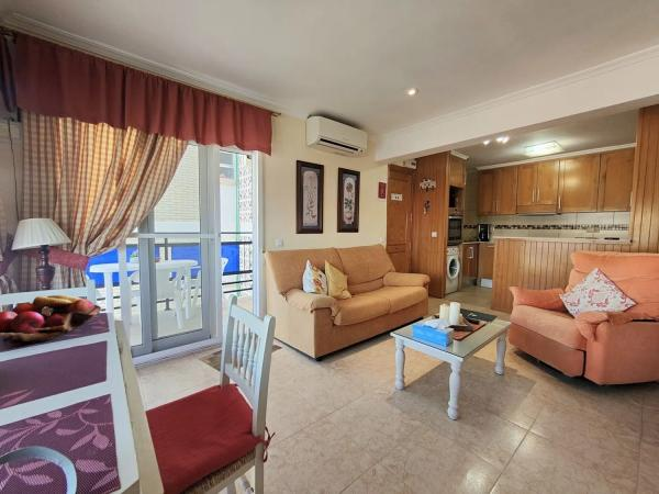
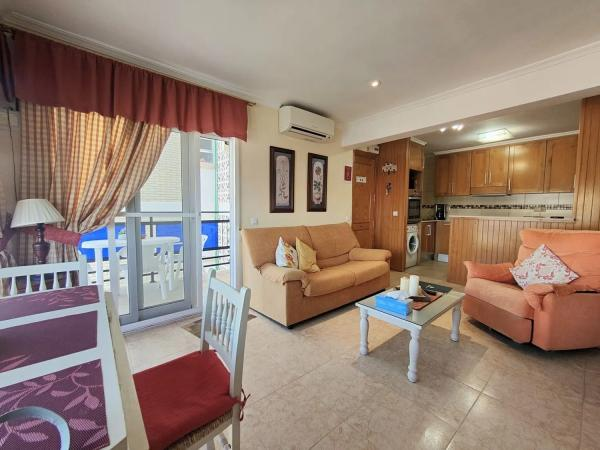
- fruit basket [0,294,102,347]
